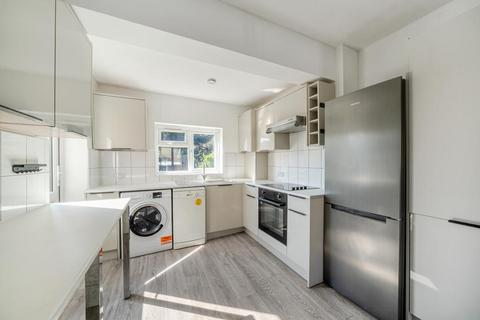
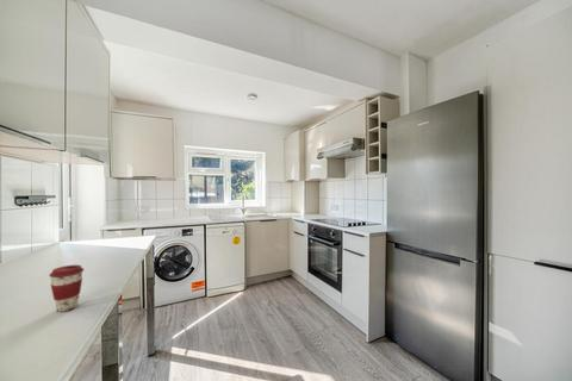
+ coffee cup [48,264,85,313]
